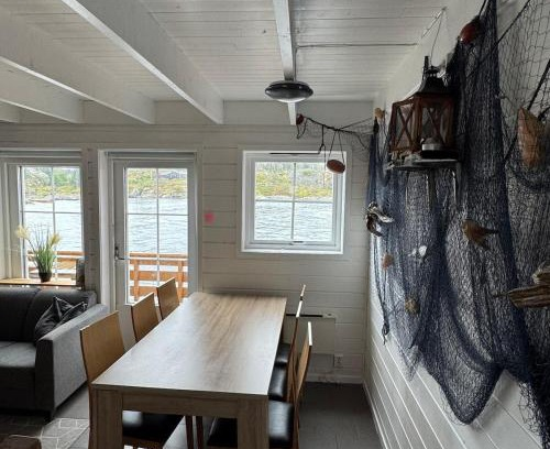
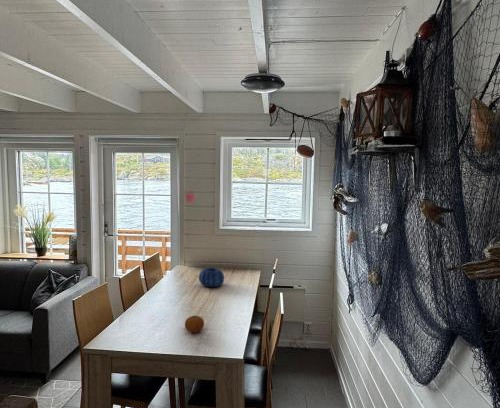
+ fruit [184,315,205,334]
+ decorative bowl [198,267,225,288]
